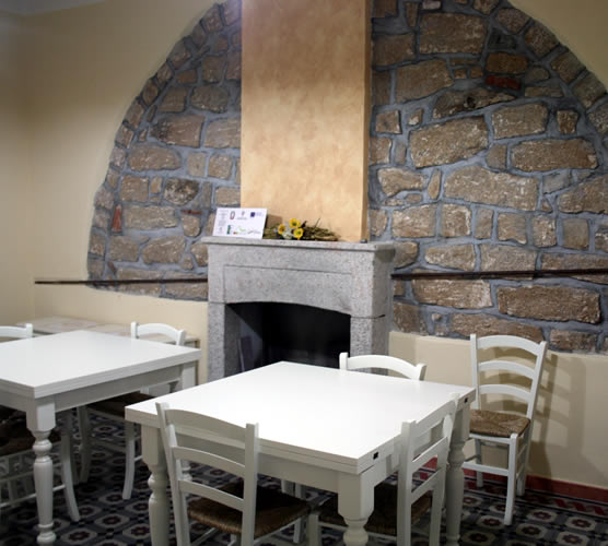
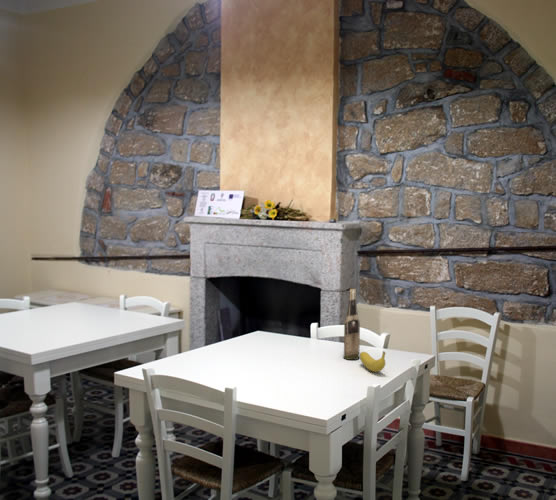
+ wine bottle [343,288,361,361]
+ fruit [359,350,387,373]
